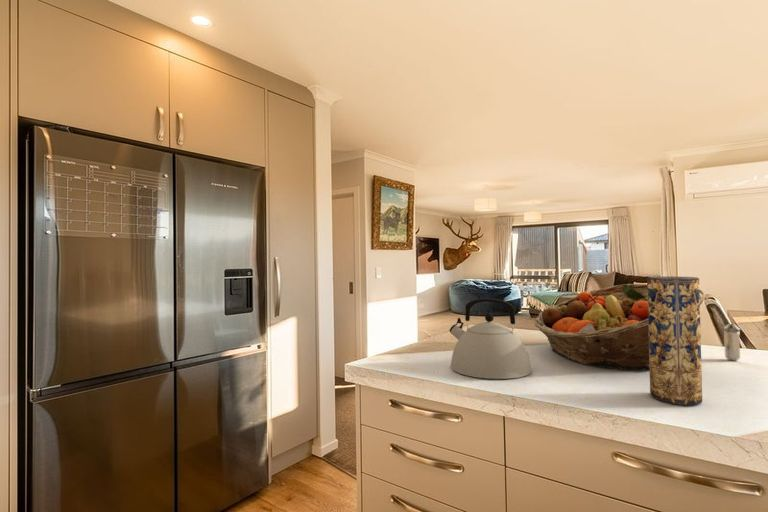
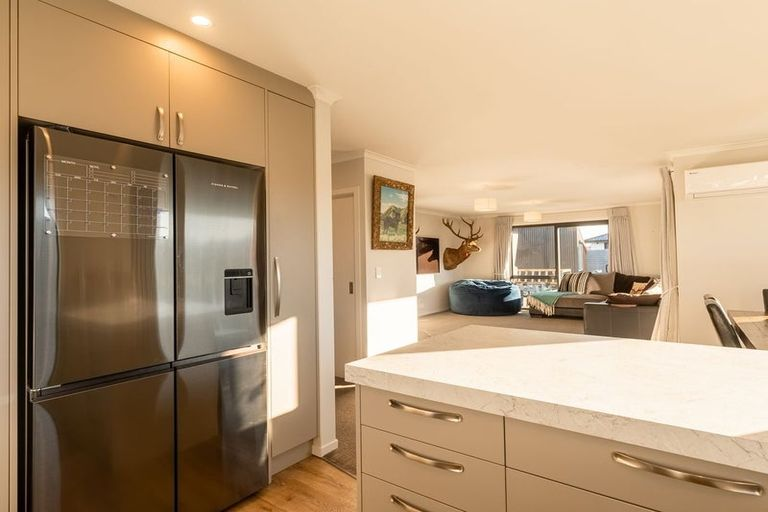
- fruit basket [534,283,706,372]
- vase [646,276,703,406]
- shaker [723,323,741,361]
- kettle [449,297,533,380]
